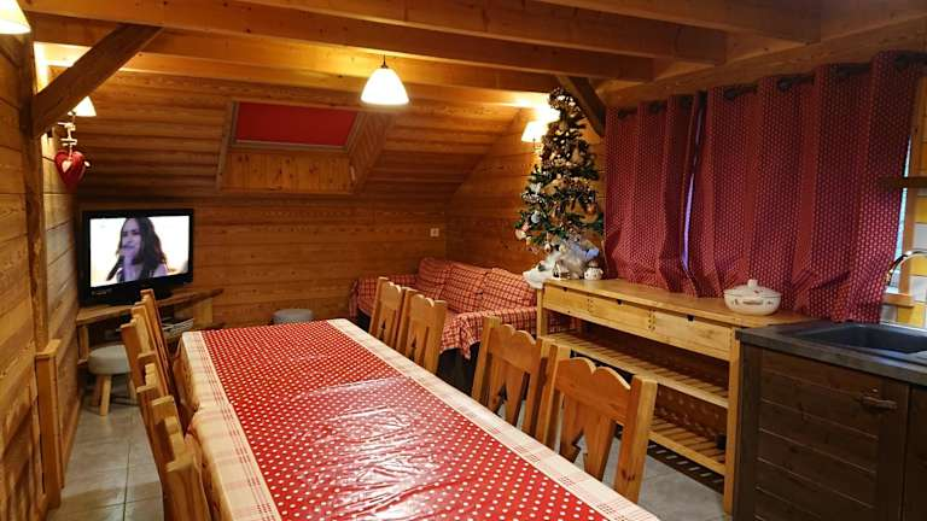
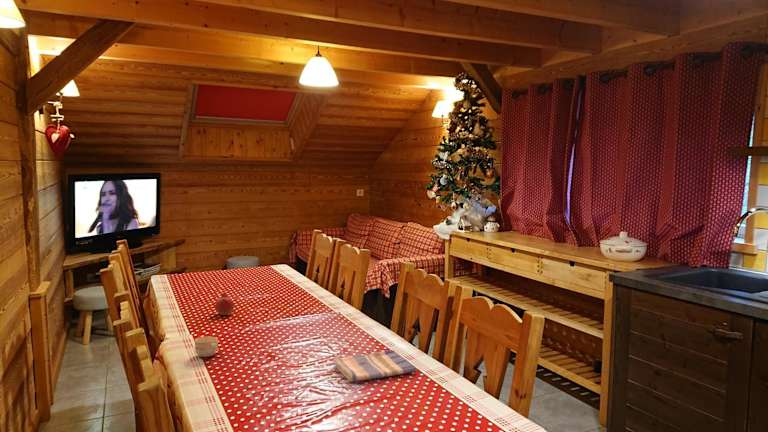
+ fruit [214,292,235,317]
+ dish towel [332,349,417,383]
+ cup [194,336,219,358]
